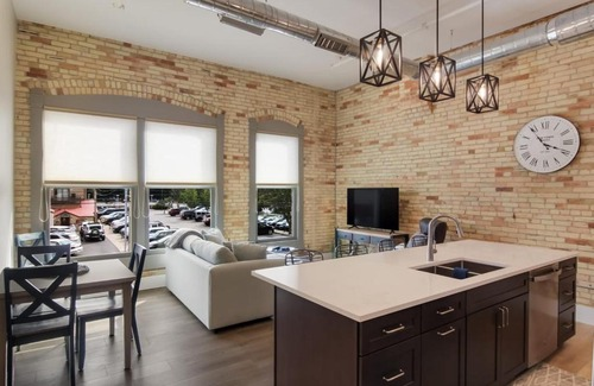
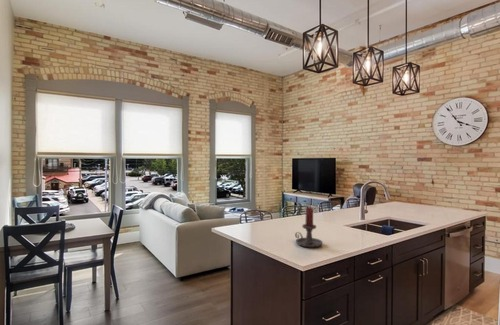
+ candle holder [294,207,324,248]
